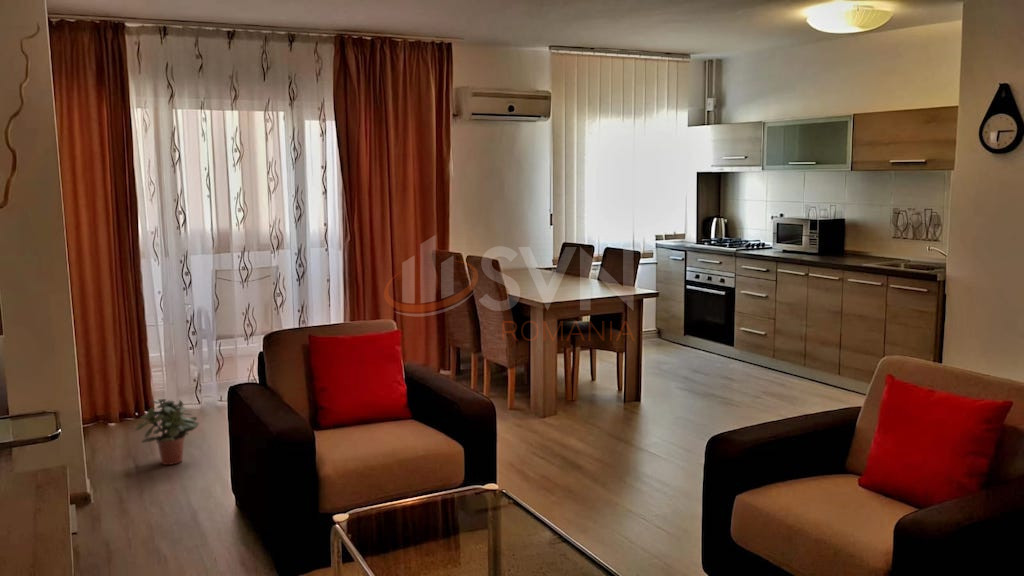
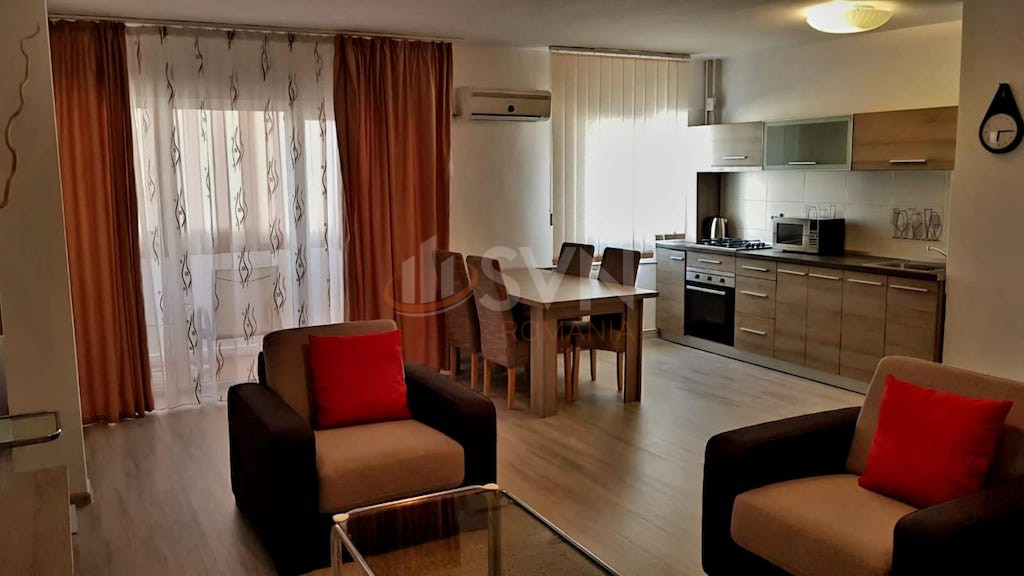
- potted plant [134,398,201,466]
